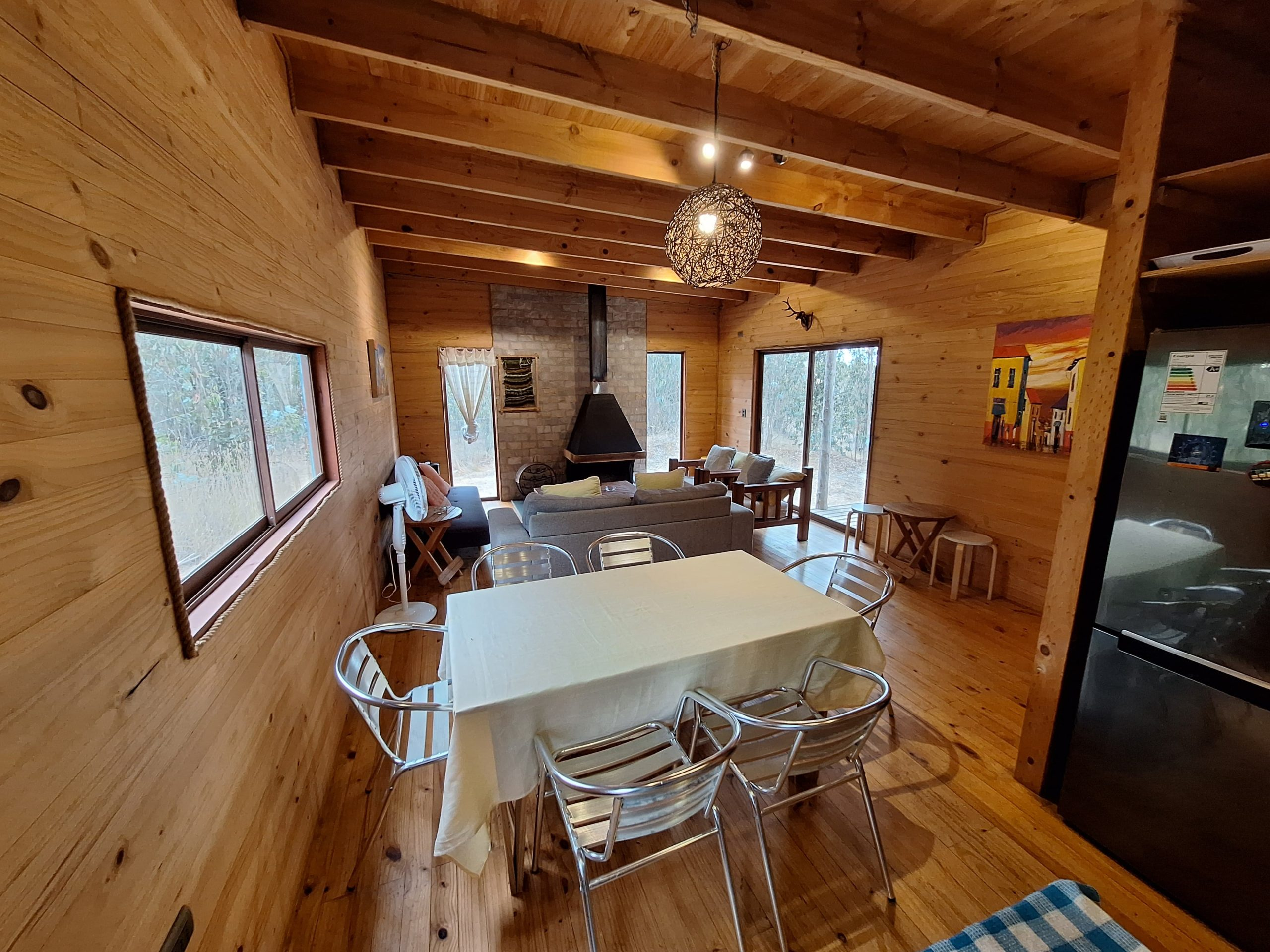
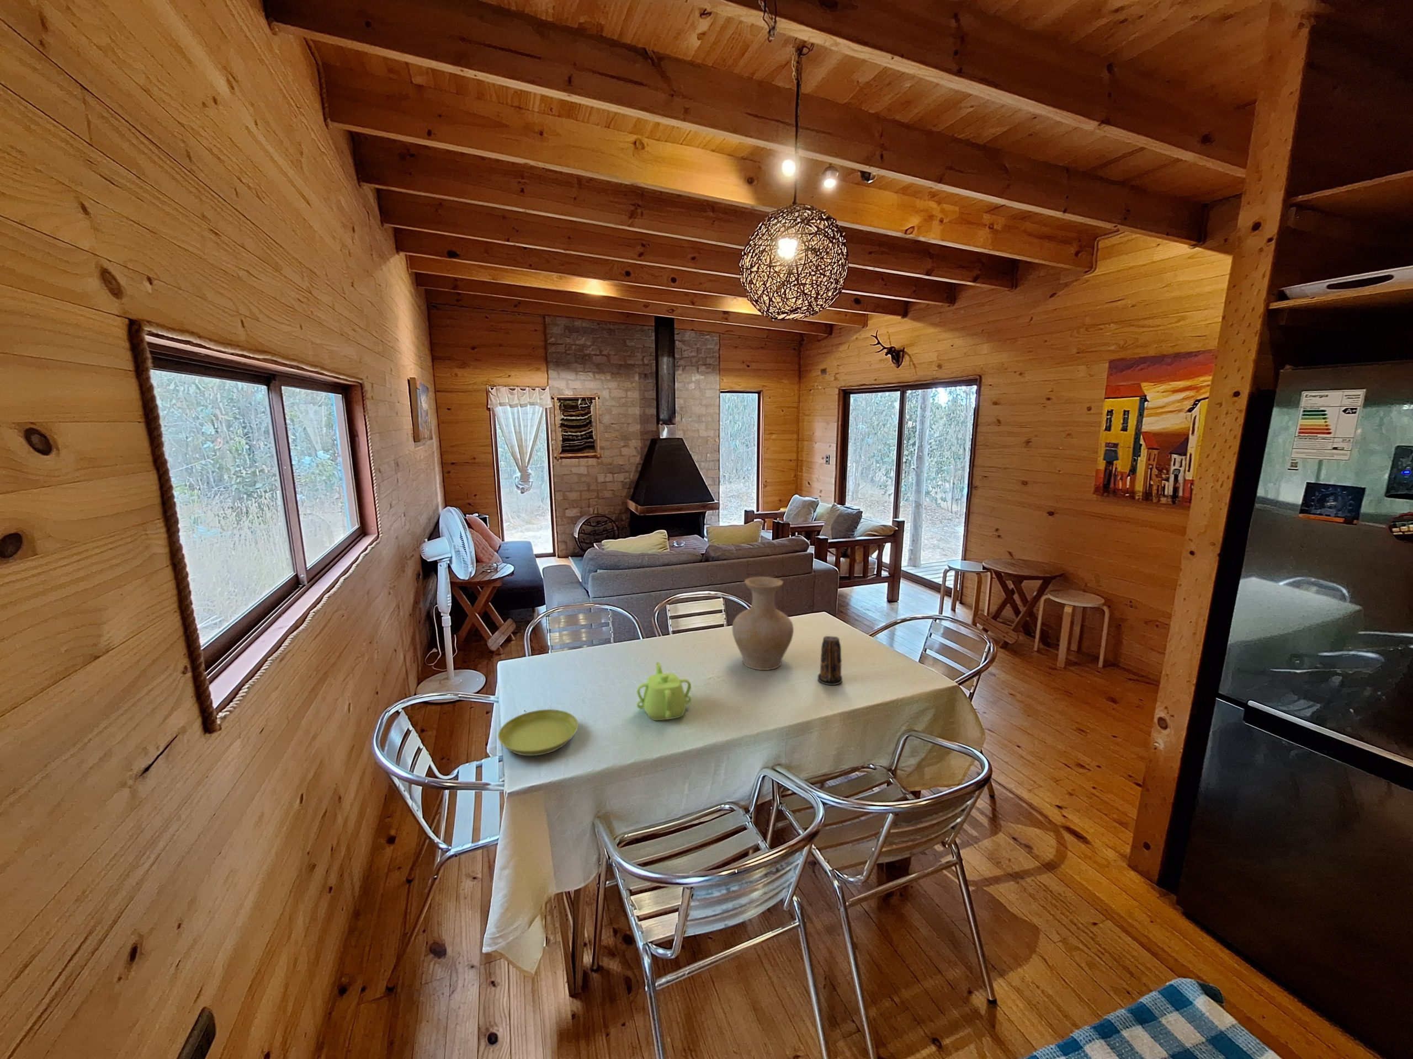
+ candle [818,635,843,685]
+ teapot [636,662,692,721]
+ saucer [497,709,579,756]
+ vase [732,576,794,671]
